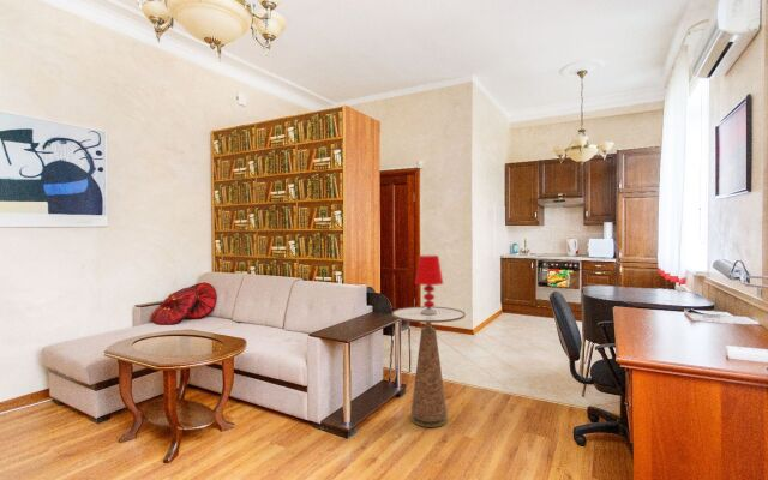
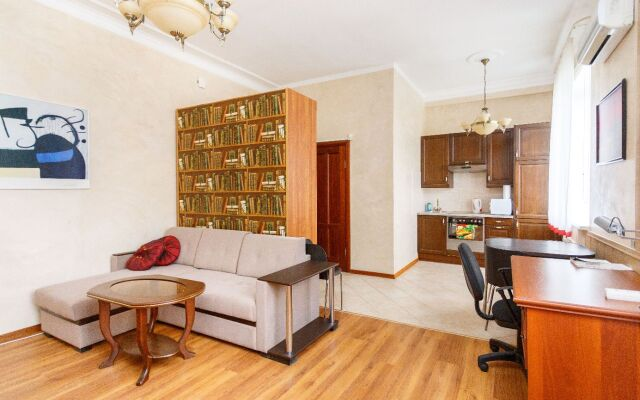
- side table [391,306,467,428]
- table lamp [414,254,444,313]
